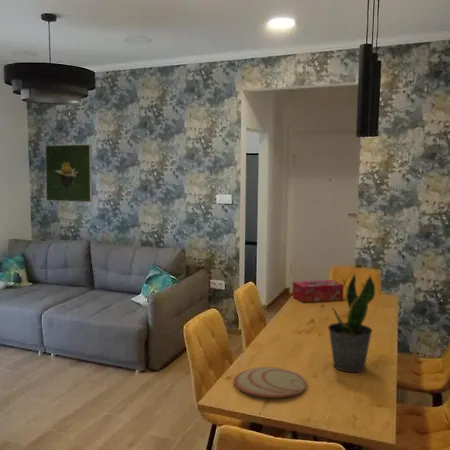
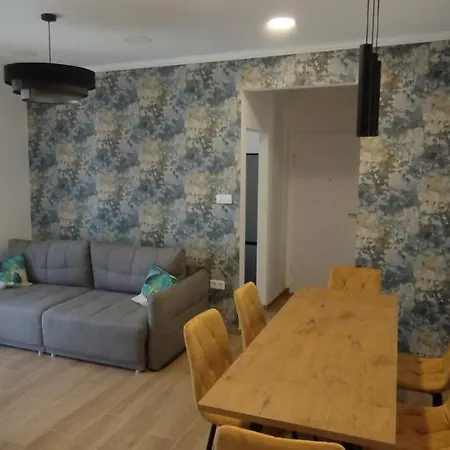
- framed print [44,143,93,203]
- potted plant [327,273,376,373]
- tissue box [291,279,345,303]
- plate [233,366,307,399]
